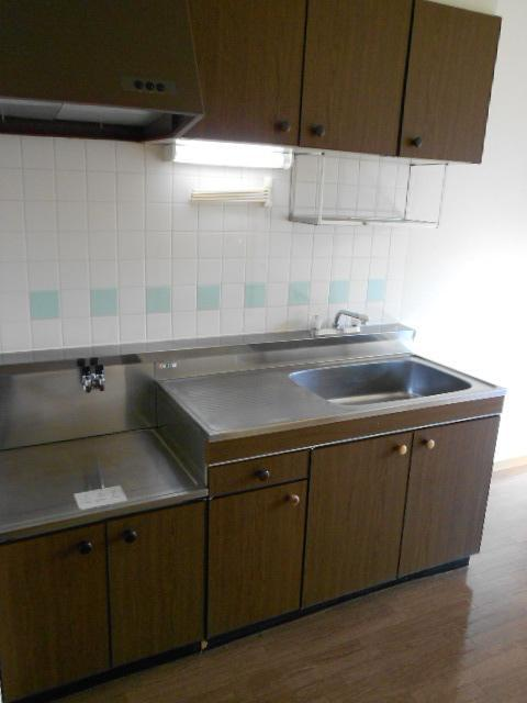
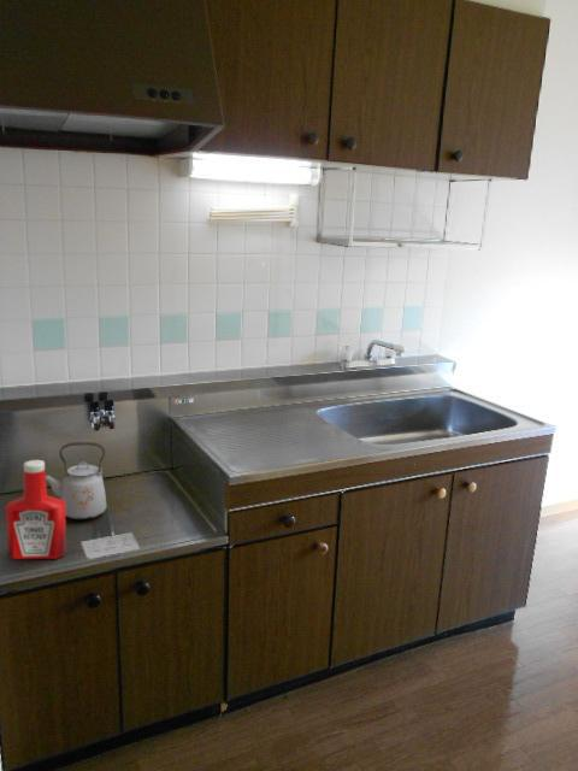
+ kettle [46,441,108,520]
+ soap bottle [5,459,67,561]
